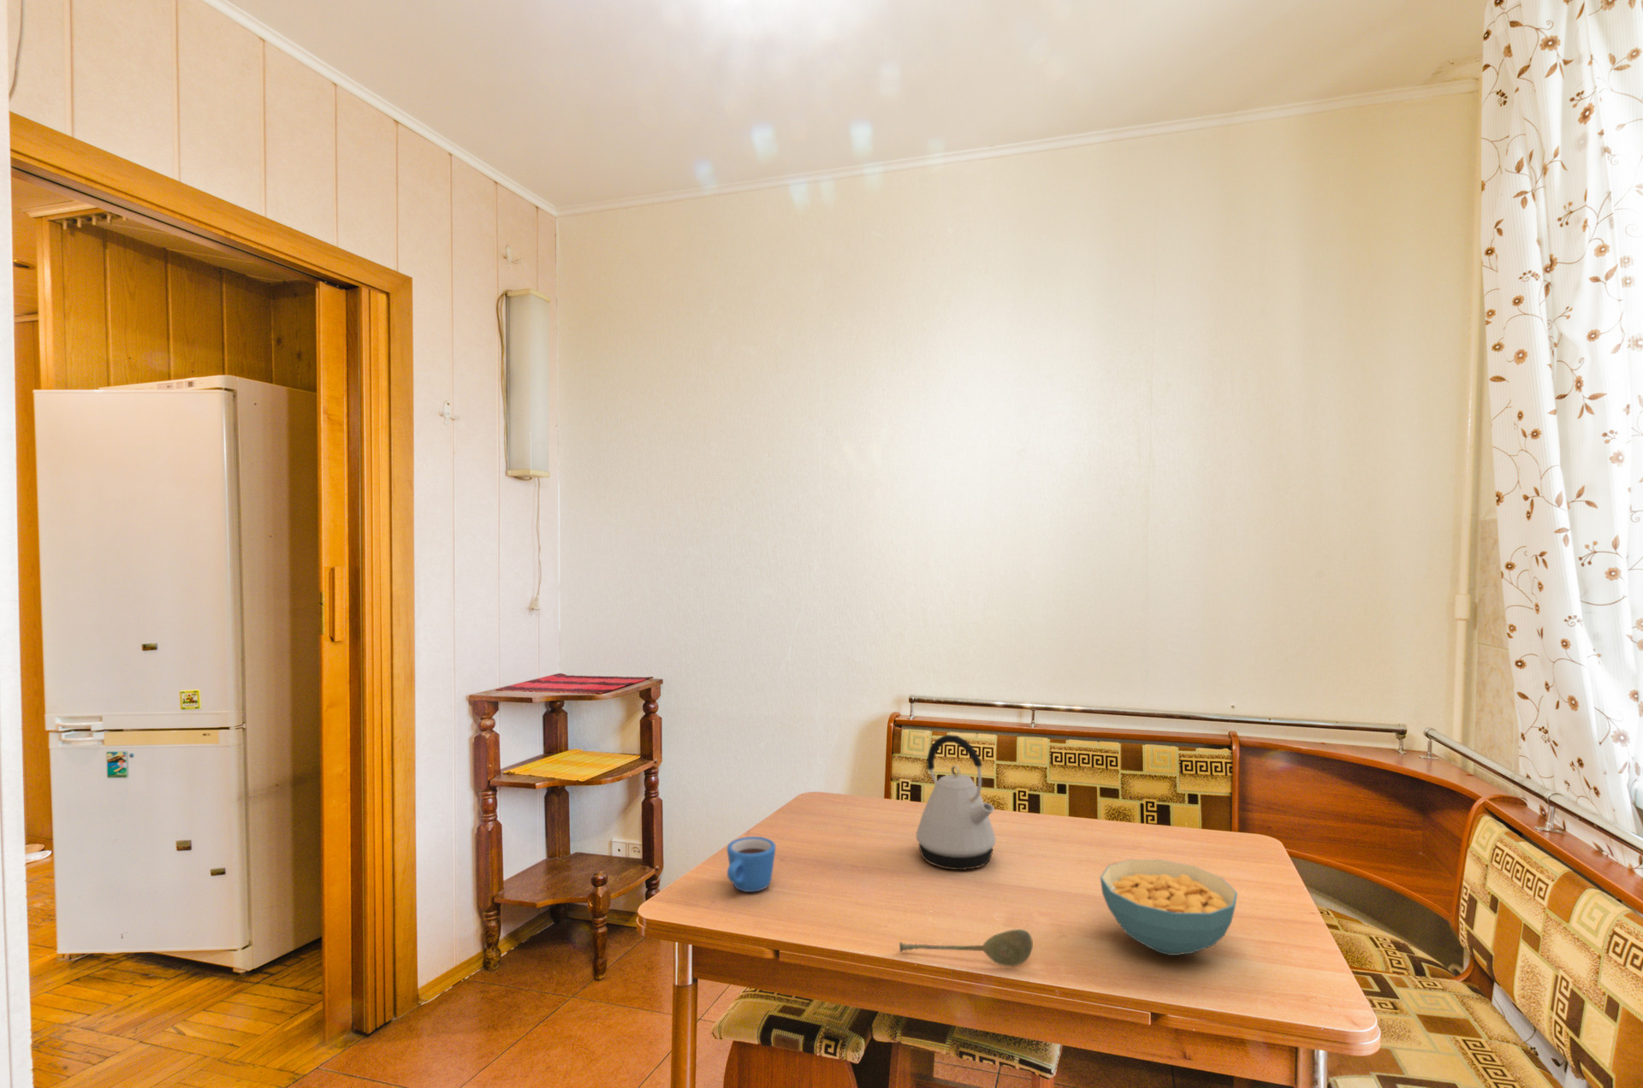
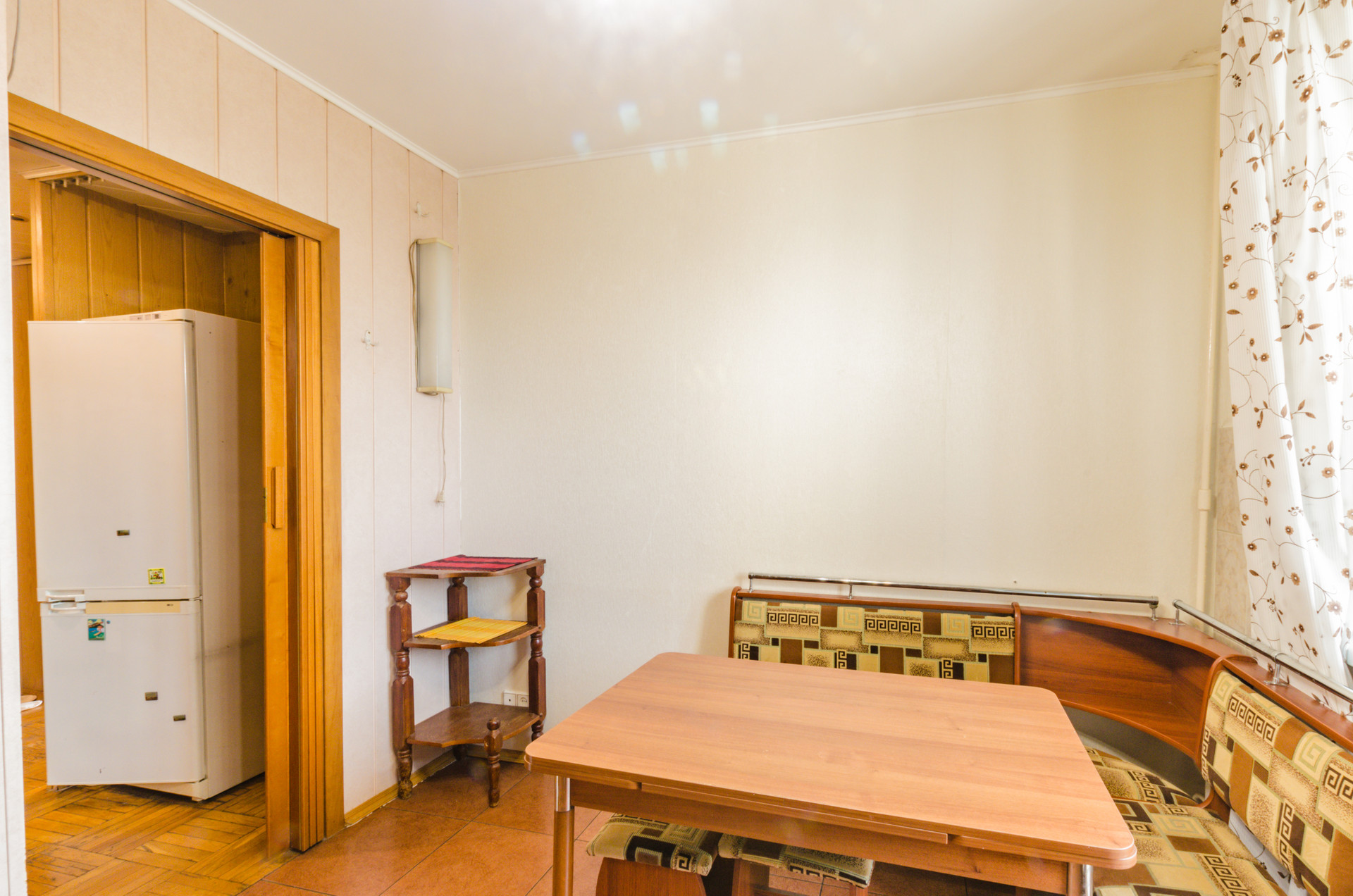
- cereal bowl [1100,858,1239,957]
- mug [726,835,777,892]
- kettle [916,733,997,871]
- soupspoon [899,928,1033,968]
